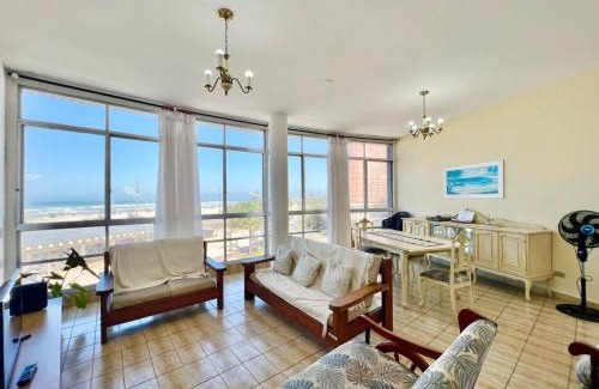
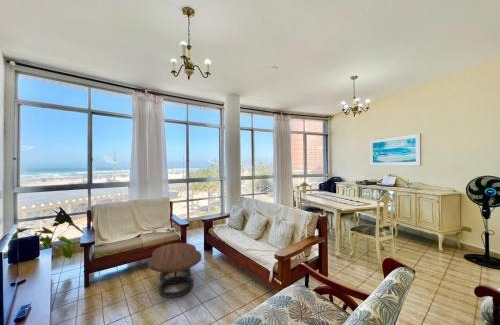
+ coffee table [147,242,203,299]
